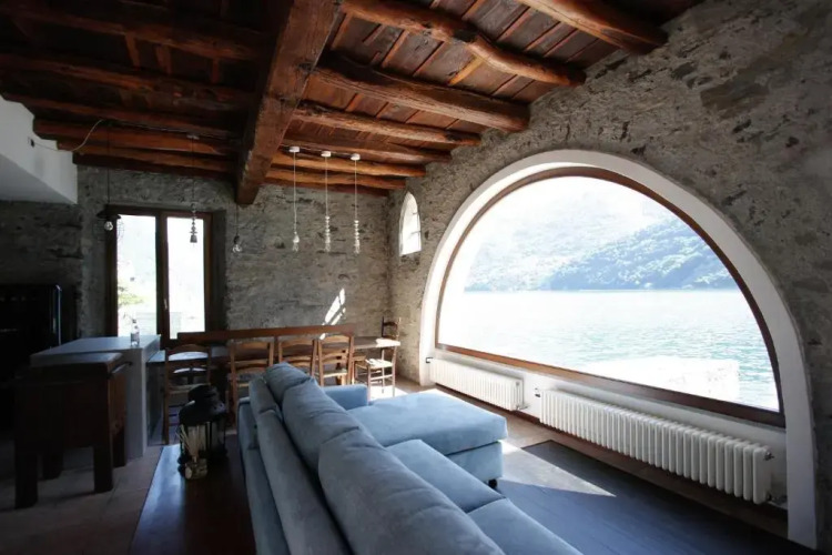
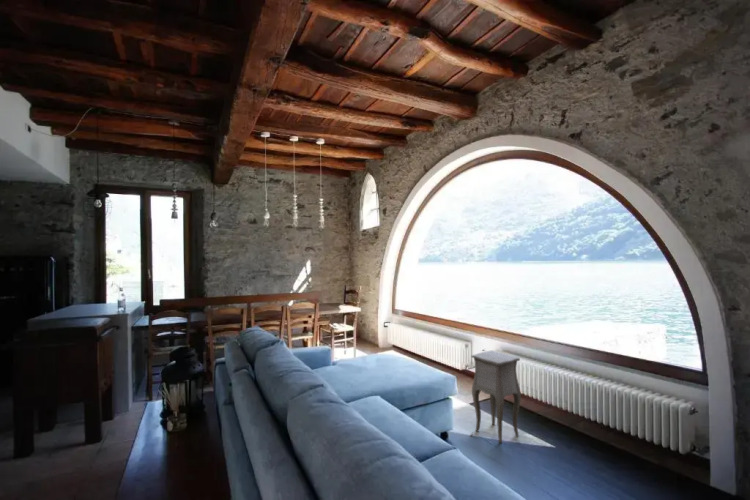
+ side table [469,349,522,444]
